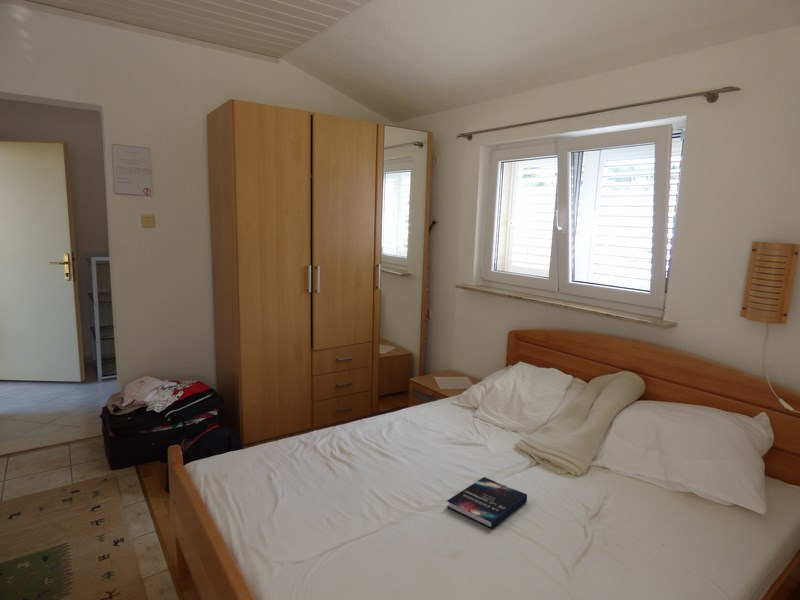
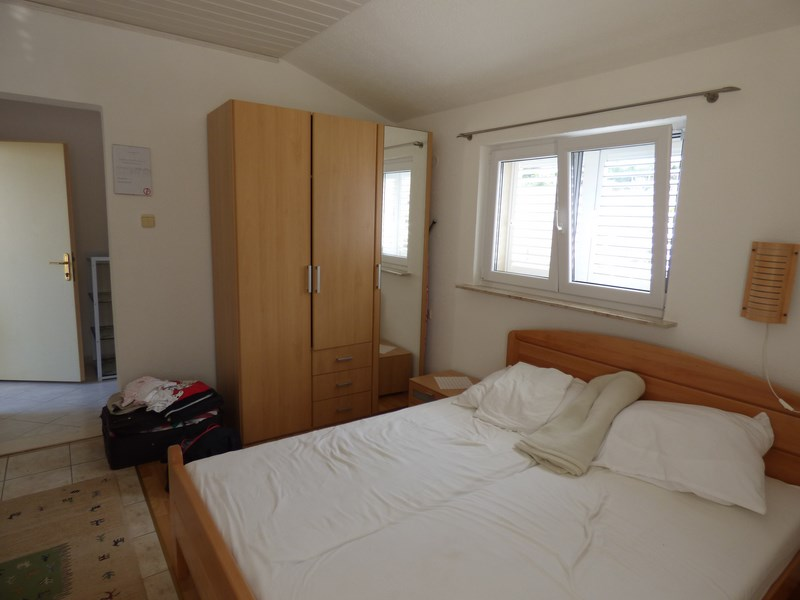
- hardback book [446,476,528,529]
